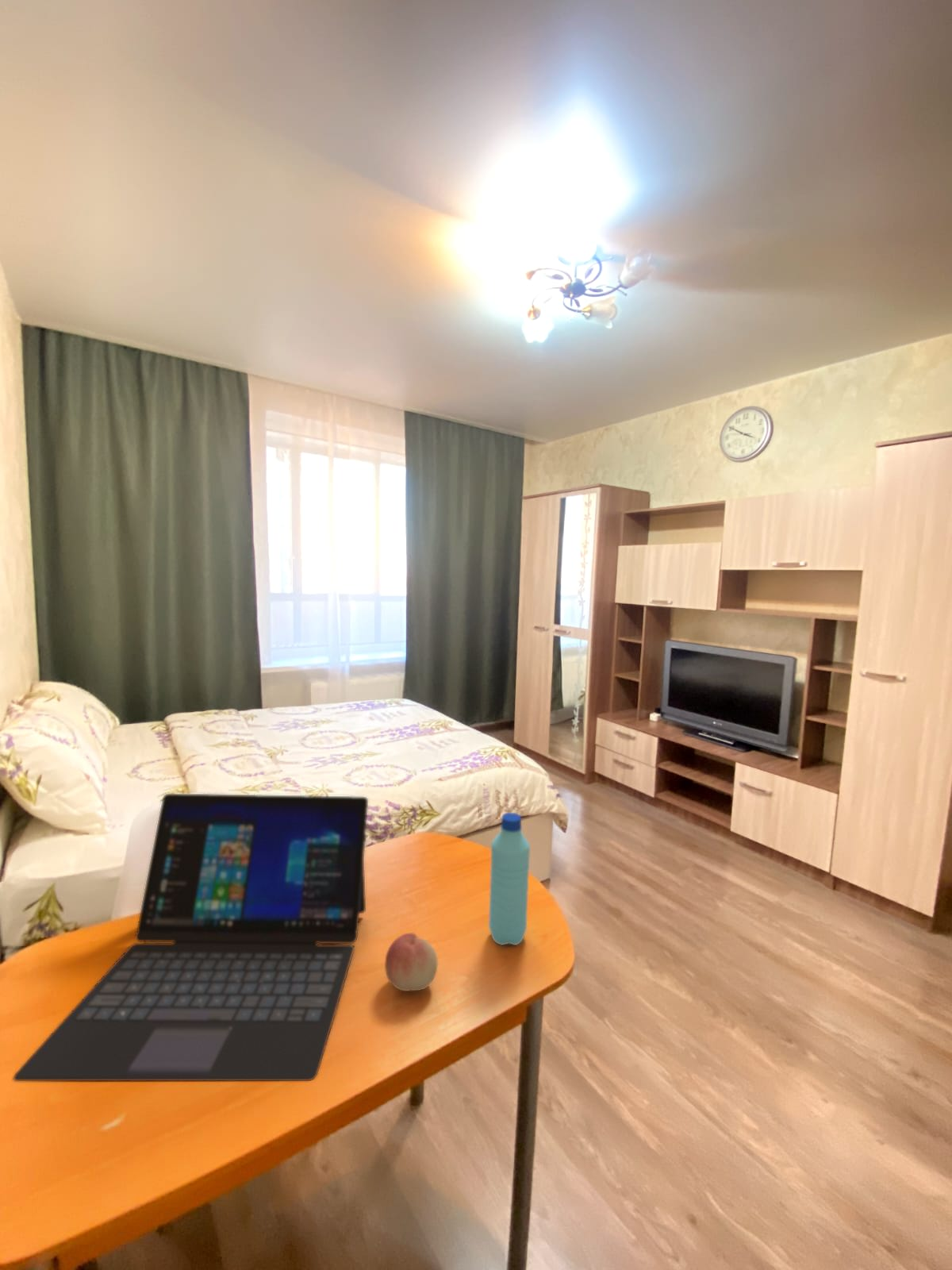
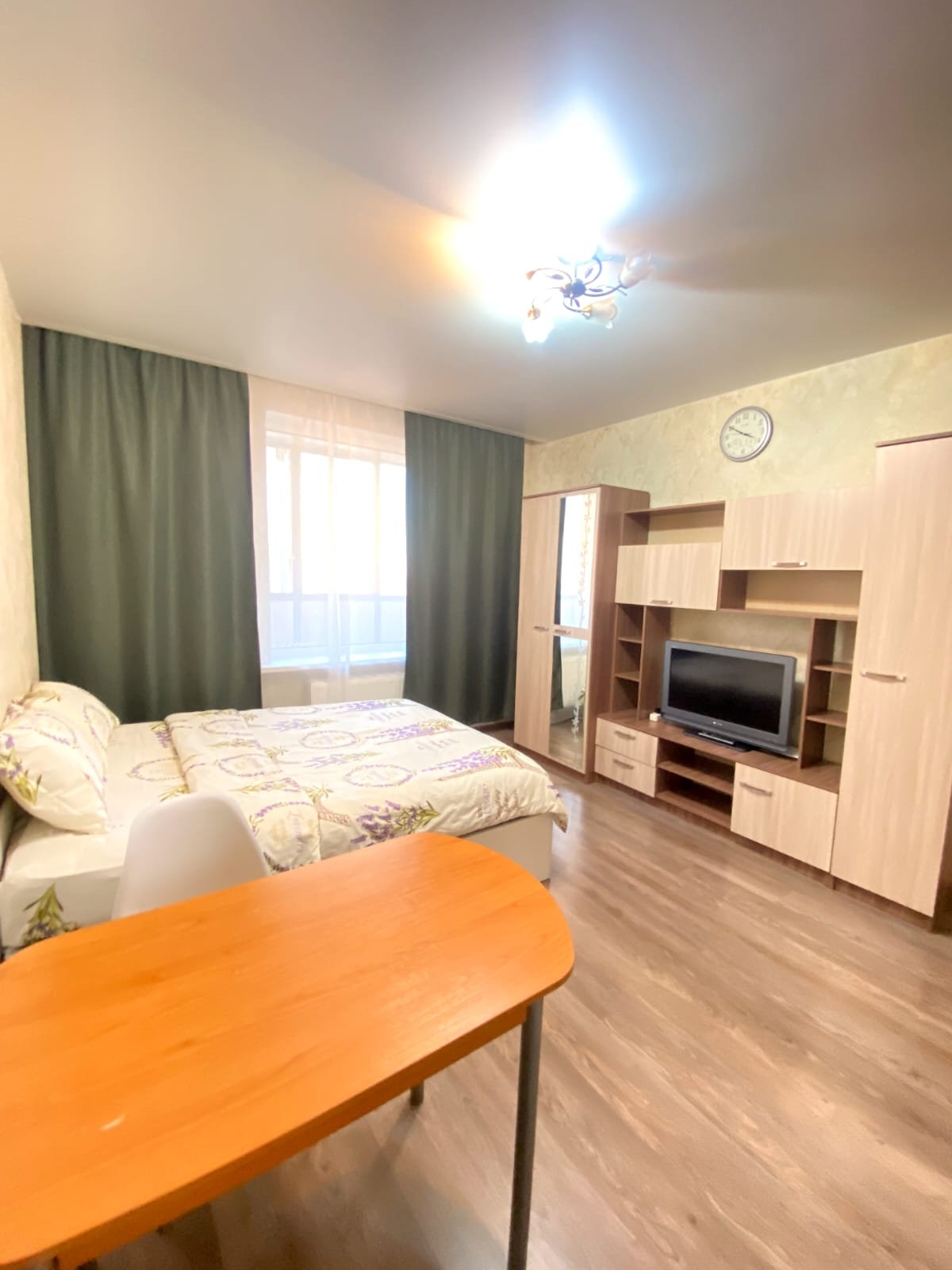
- fruit [384,932,439,992]
- laptop [13,793,369,1082]
- water bottle [488,812,531,946]
